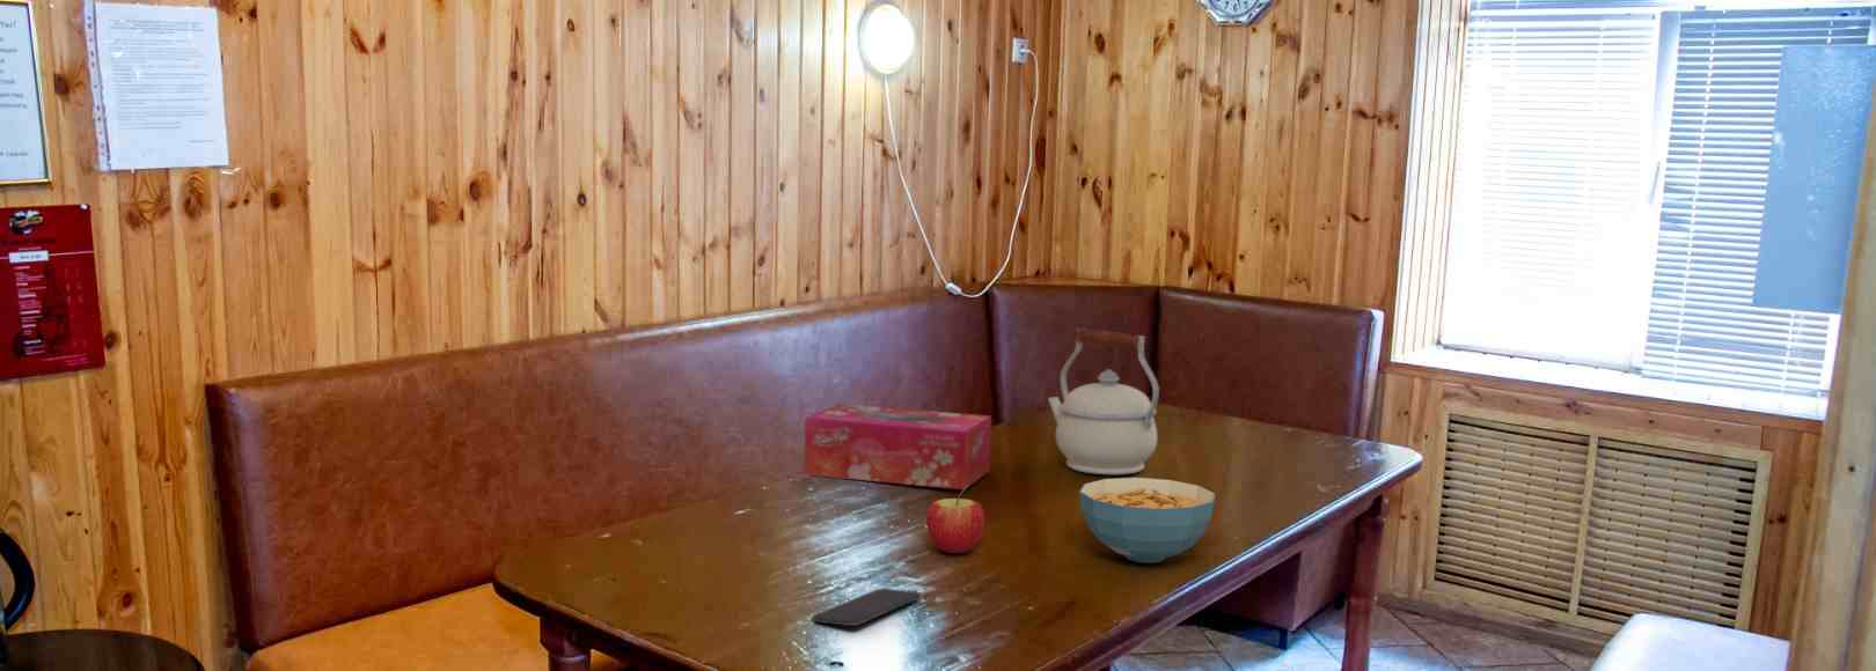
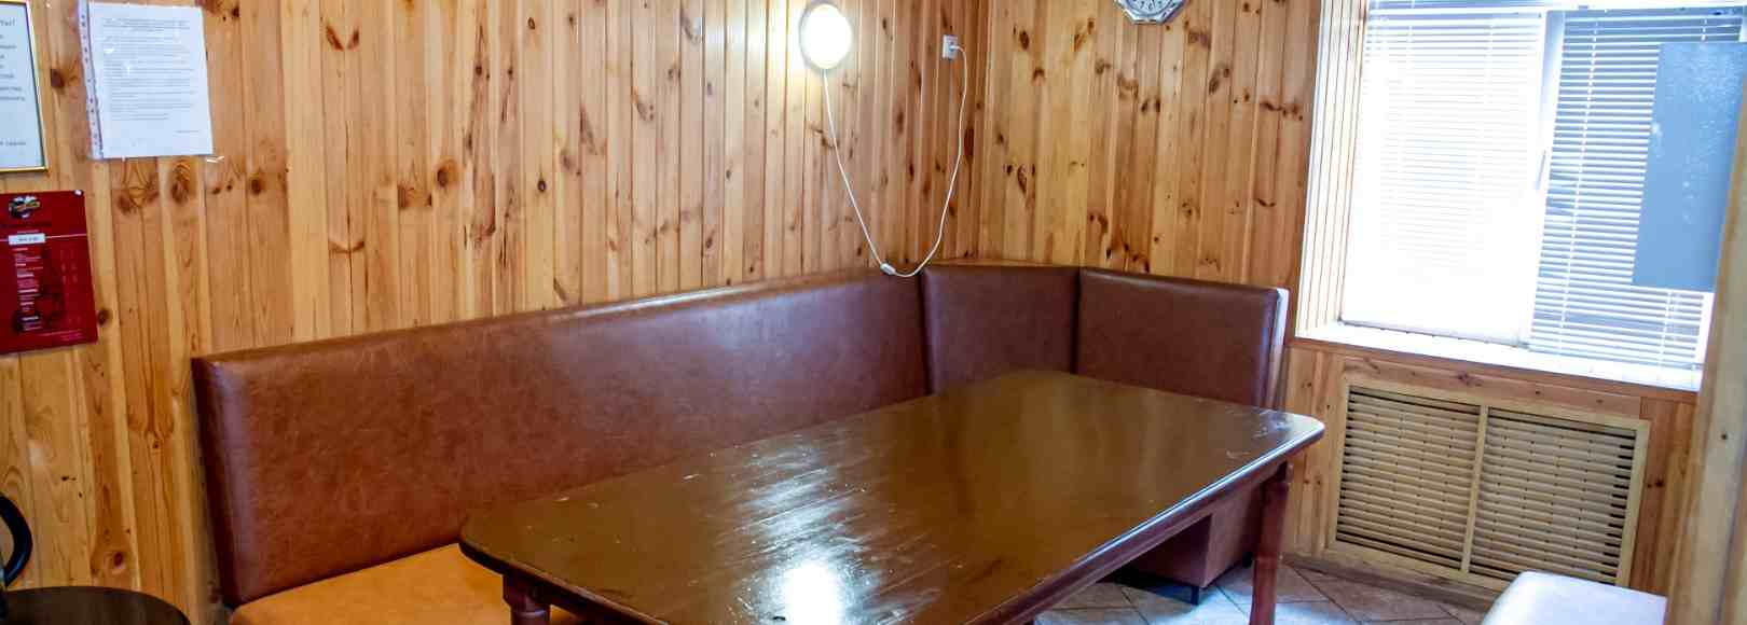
- cereal bowl [1078,477,1216,565]
- smartphone [811,586,921,627]
- tissue box [804,403,992,490]
- kettle [1047,327,1161,476]
- apple [925,484,986,554]
